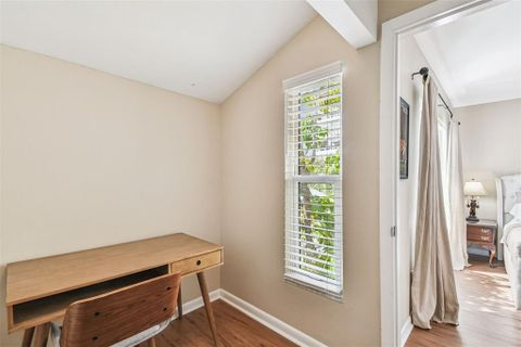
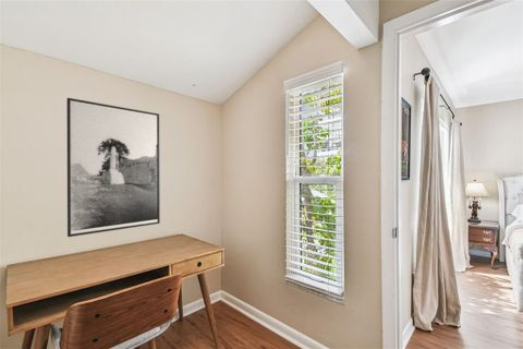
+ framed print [65,97,161,238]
